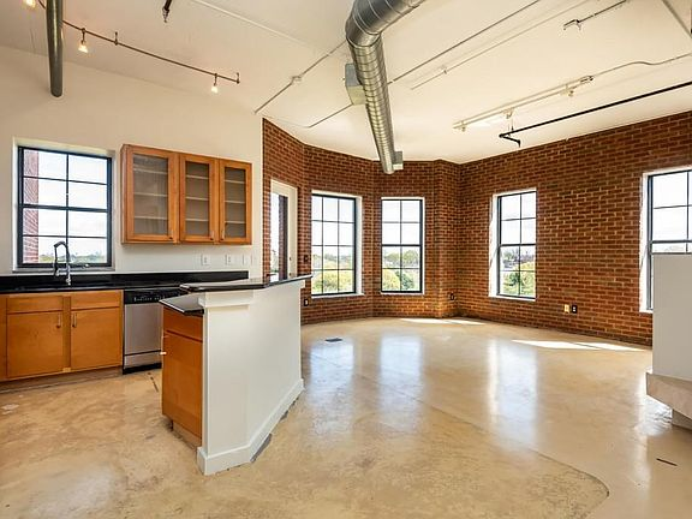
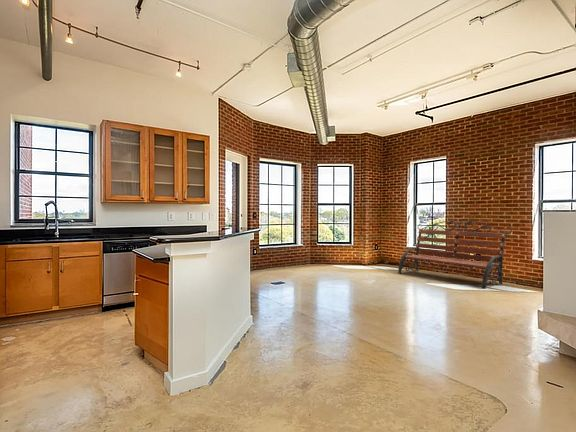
+ bench [397,219,513,290]
